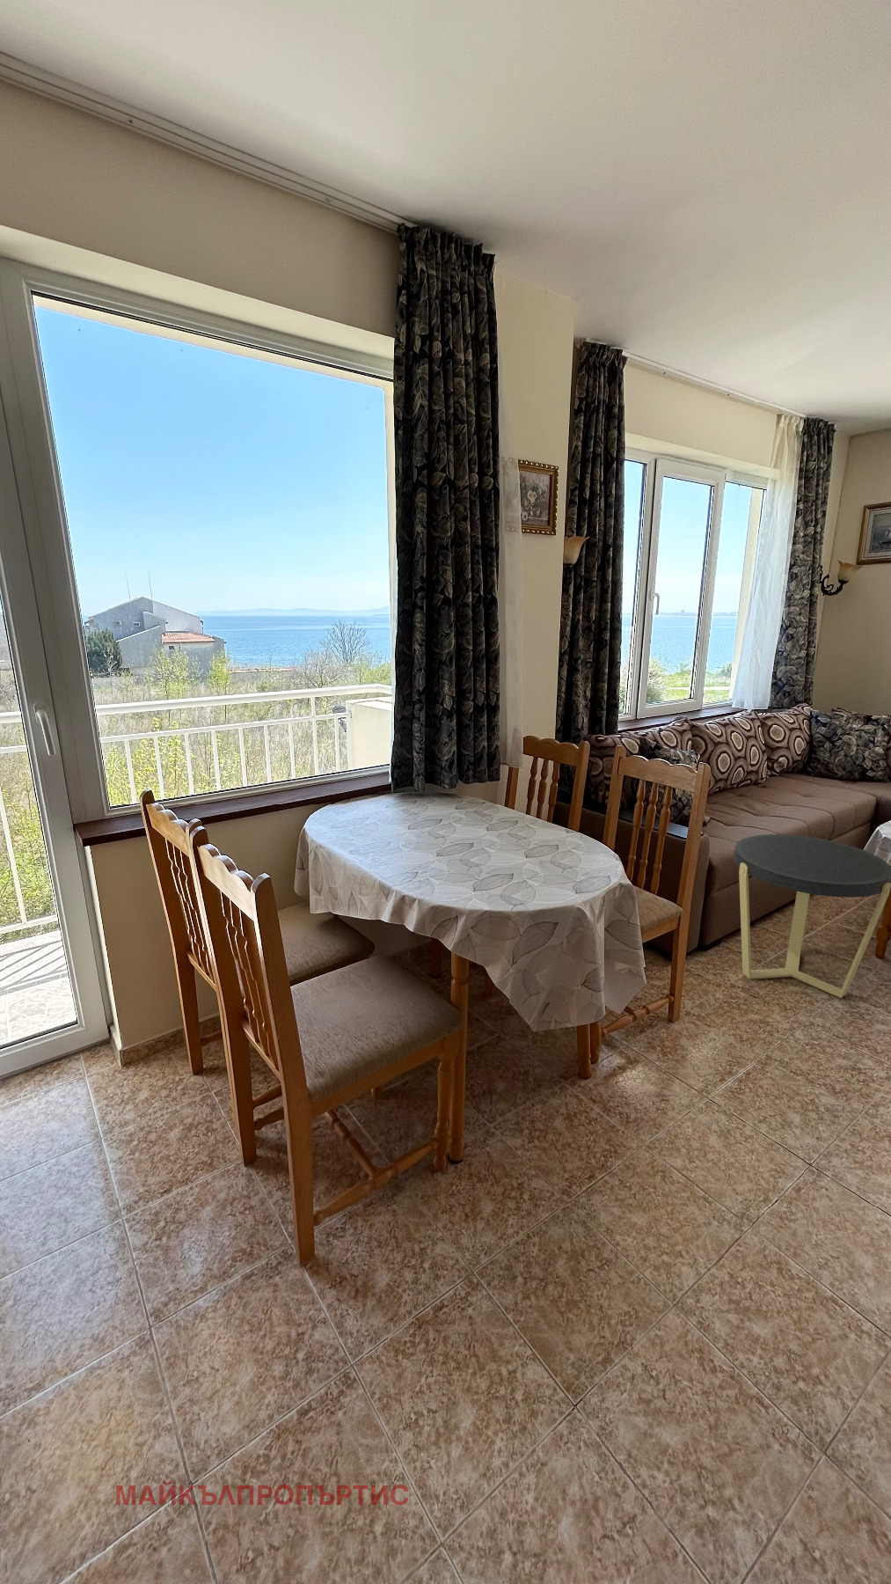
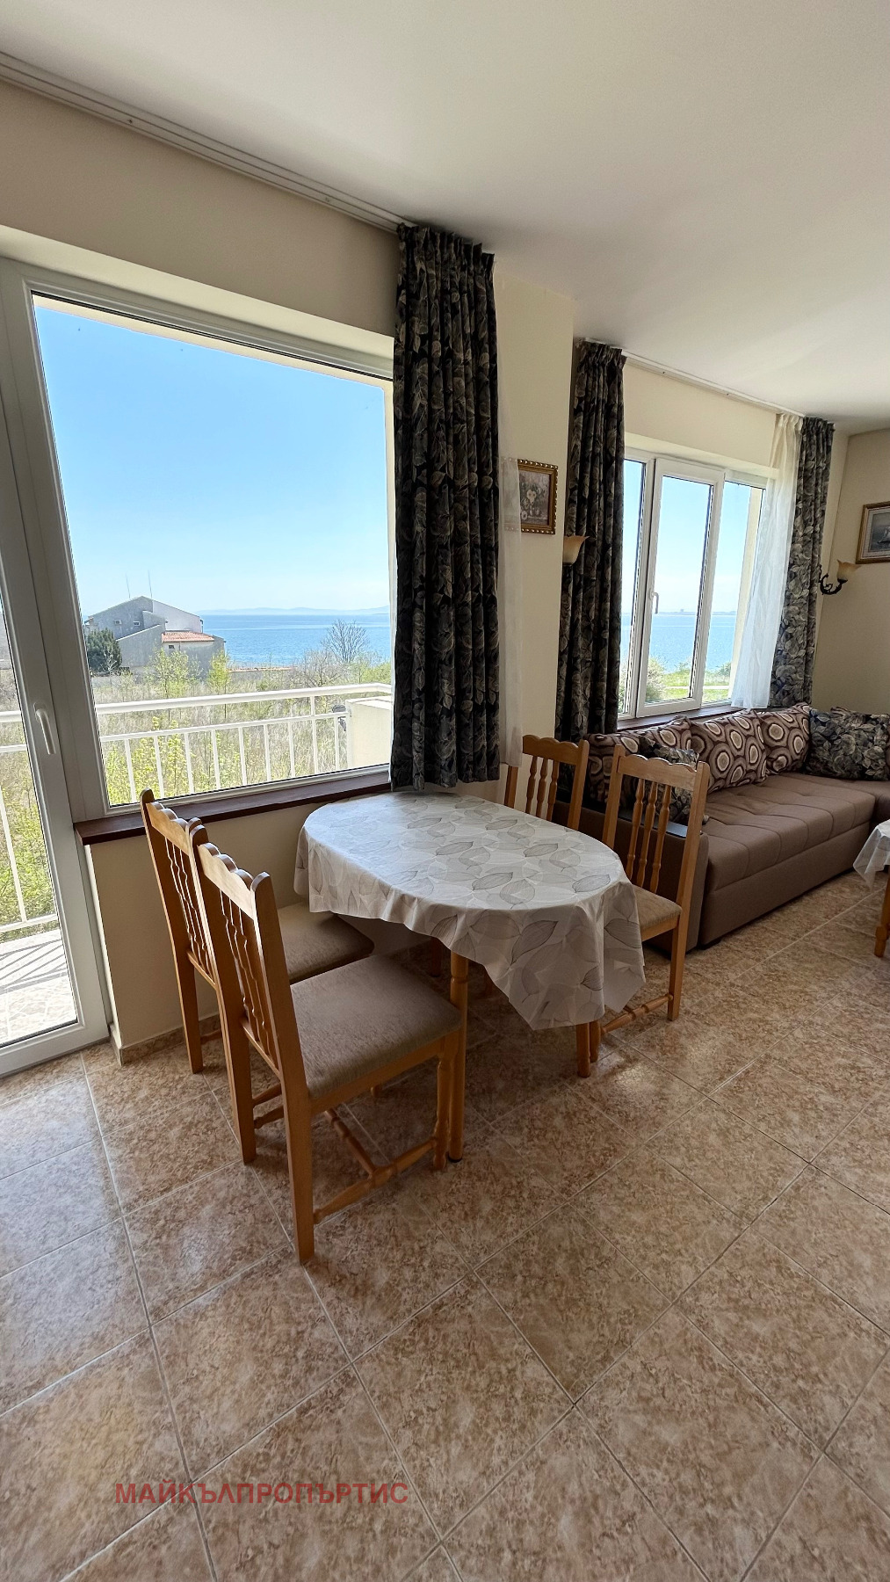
- side table [732,833,891,999]
